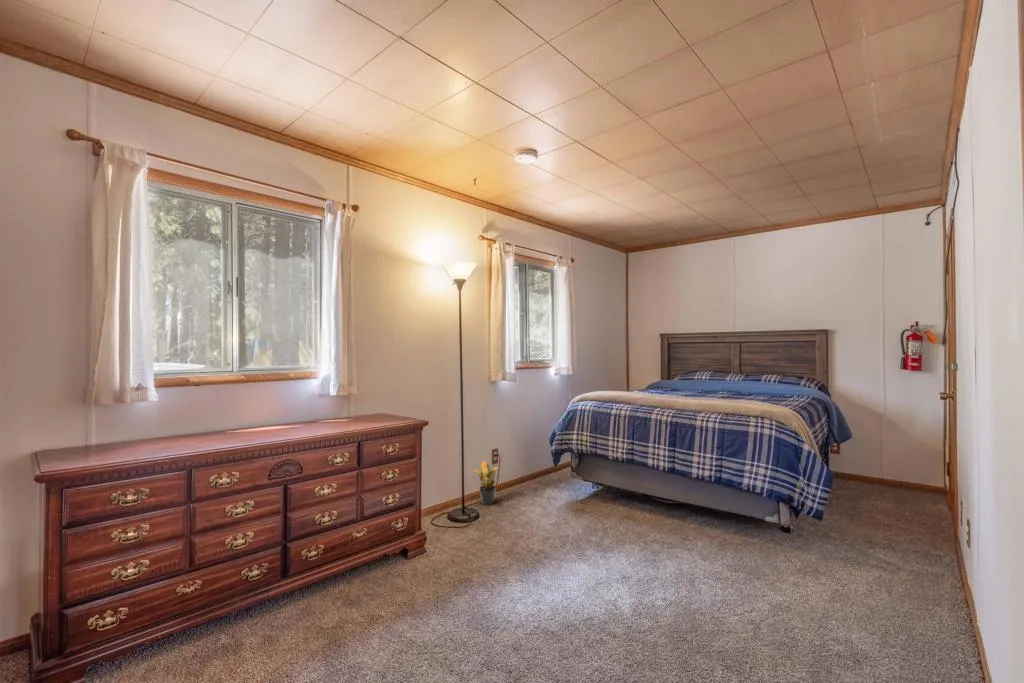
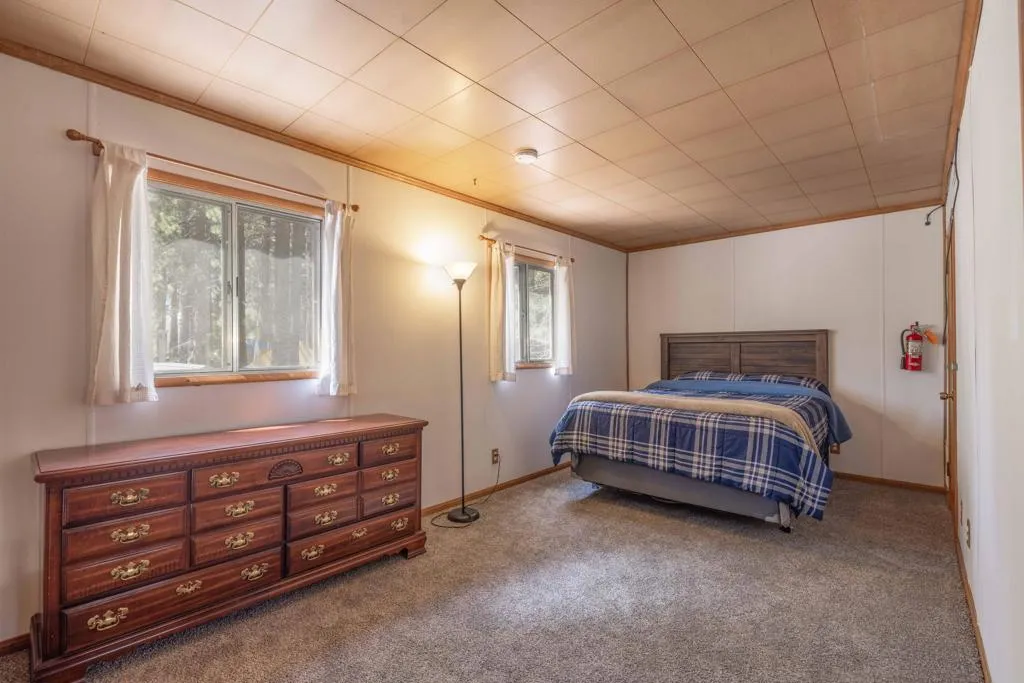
- potted plant [473,460,499,506]
